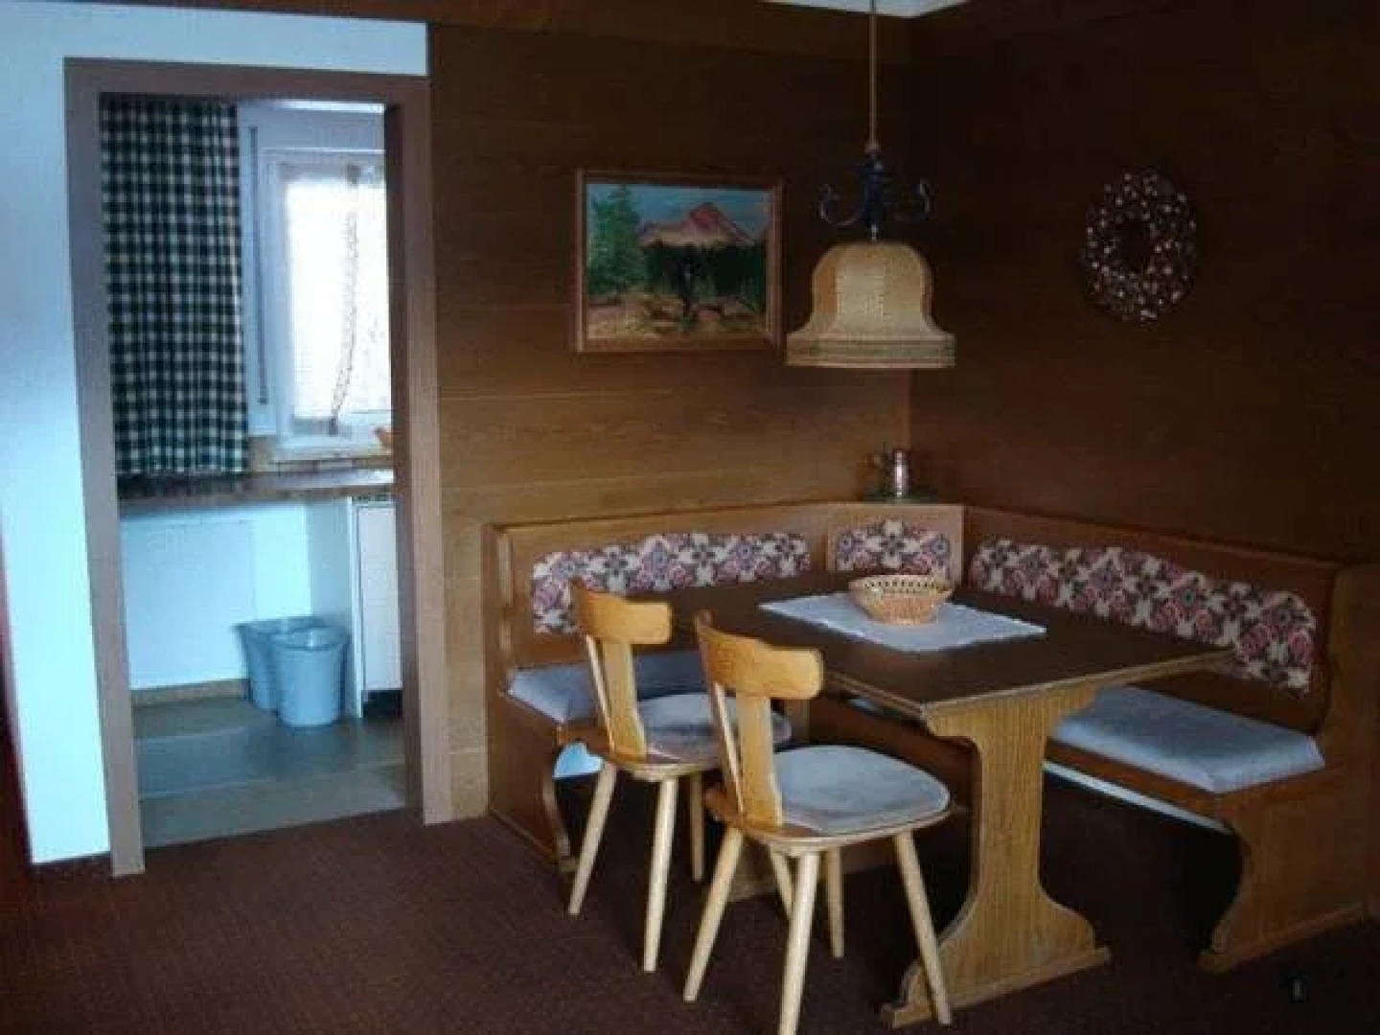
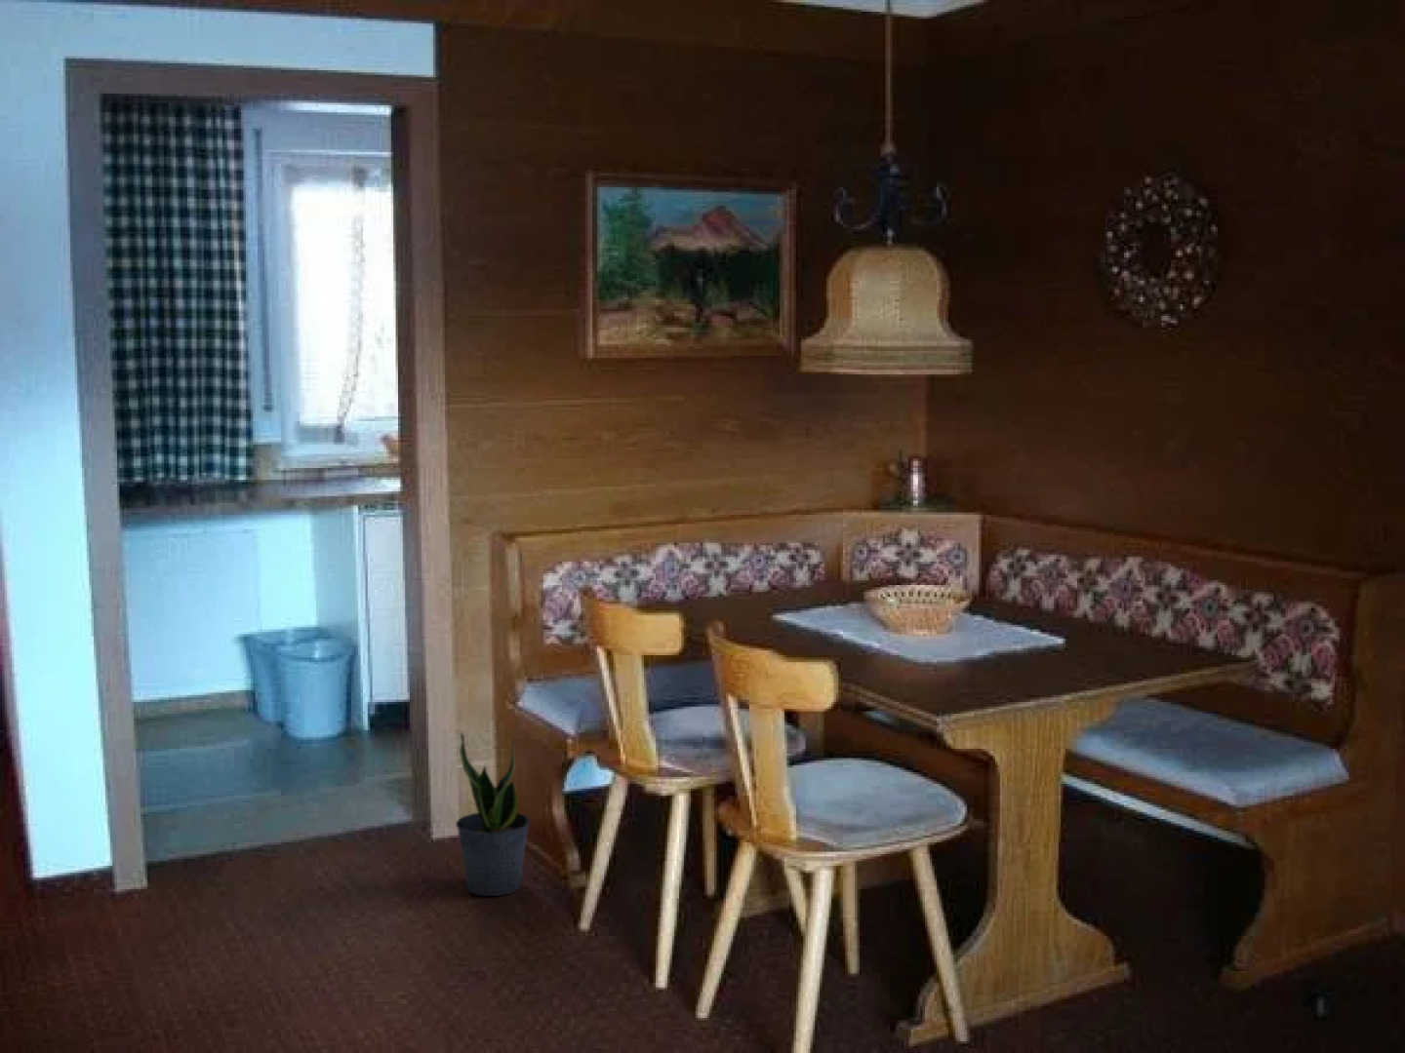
+ potted plant [455,731,531,897]
